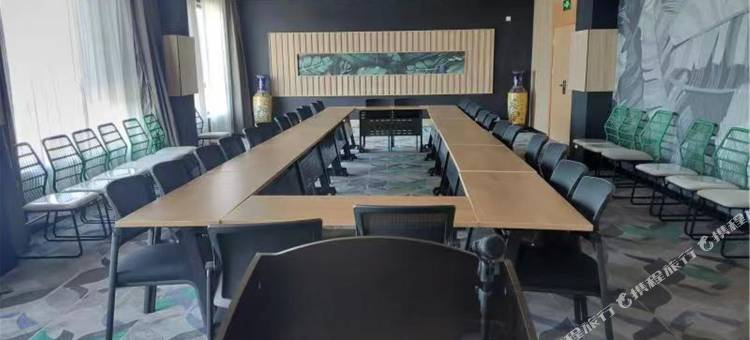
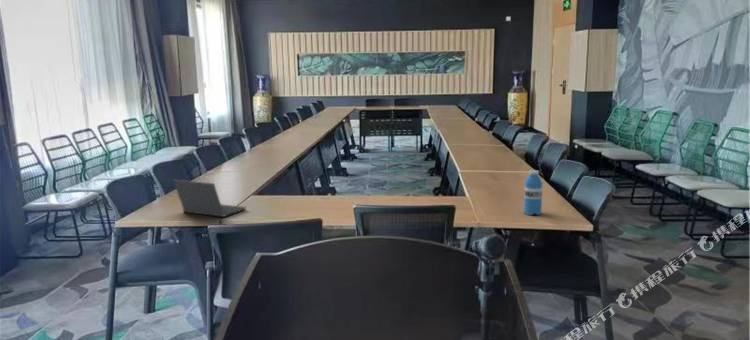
+ laptop computer [172,179,247,218]
+ water bottle [523,169,543,216]
